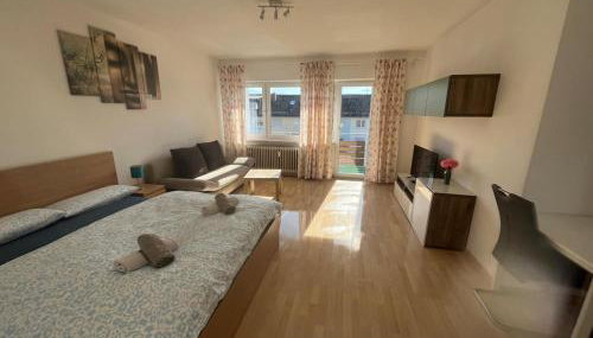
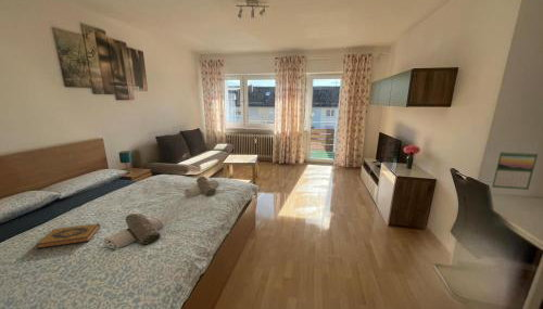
+ calendar [491,151,539,191]
+ hardback book [35,222,101,250]
